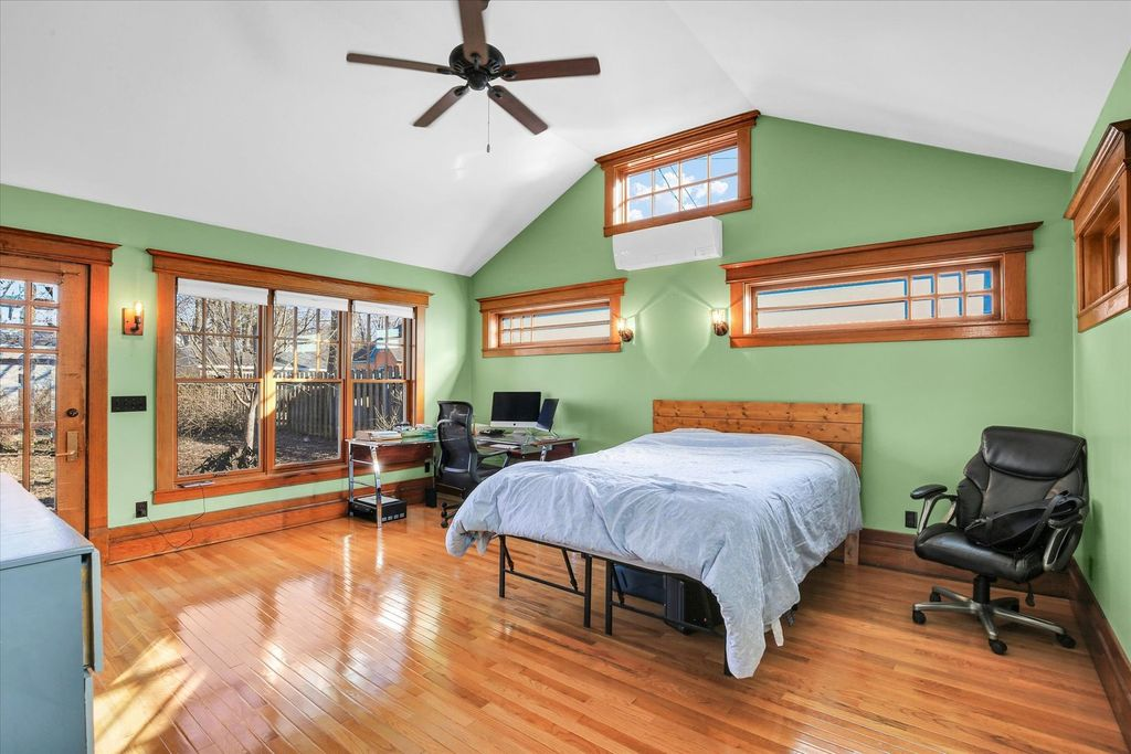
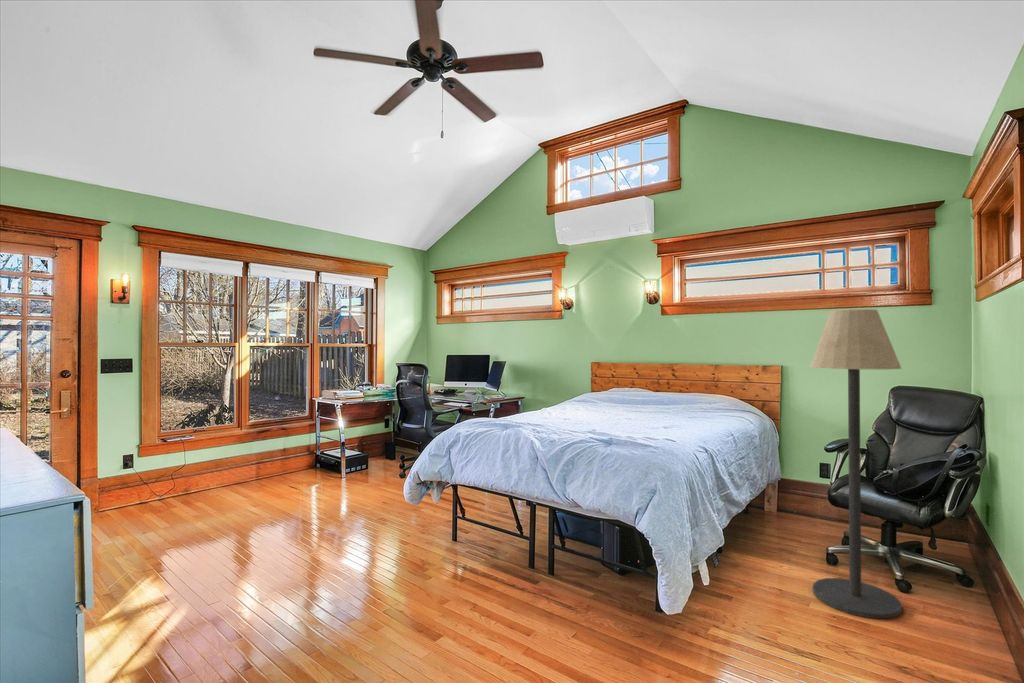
+ floor lamp [809,308,903,619]
